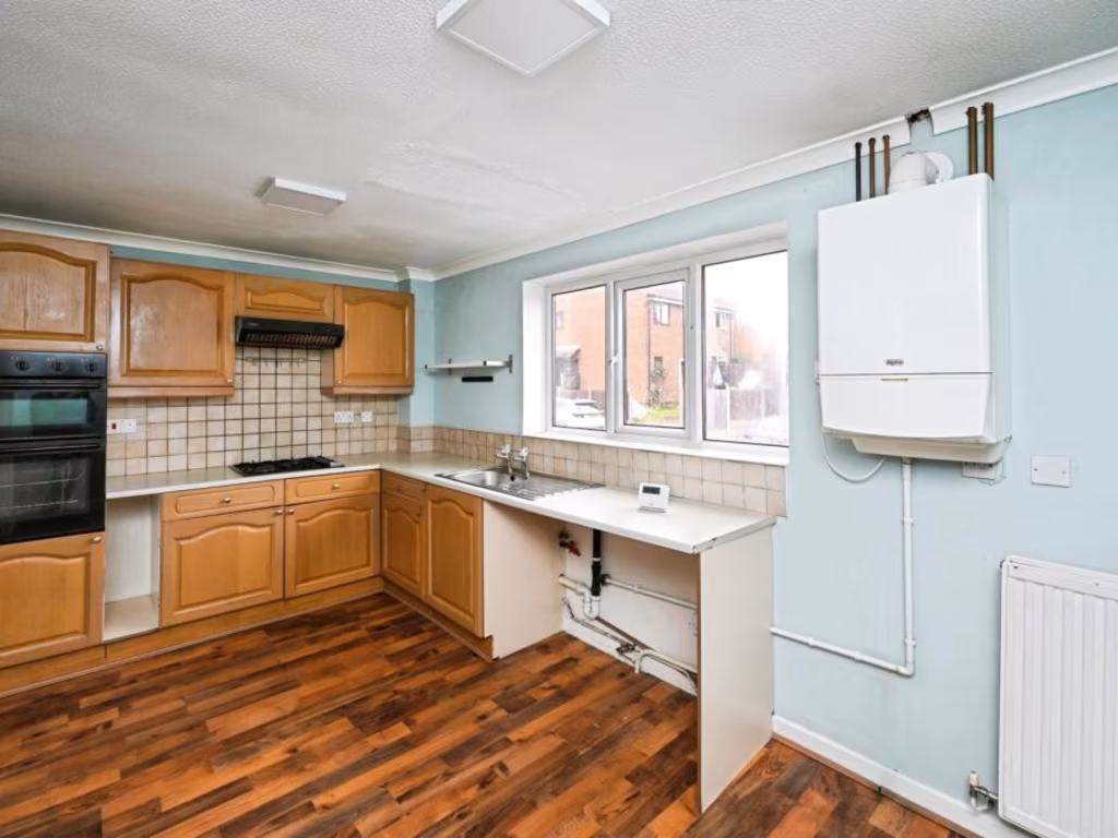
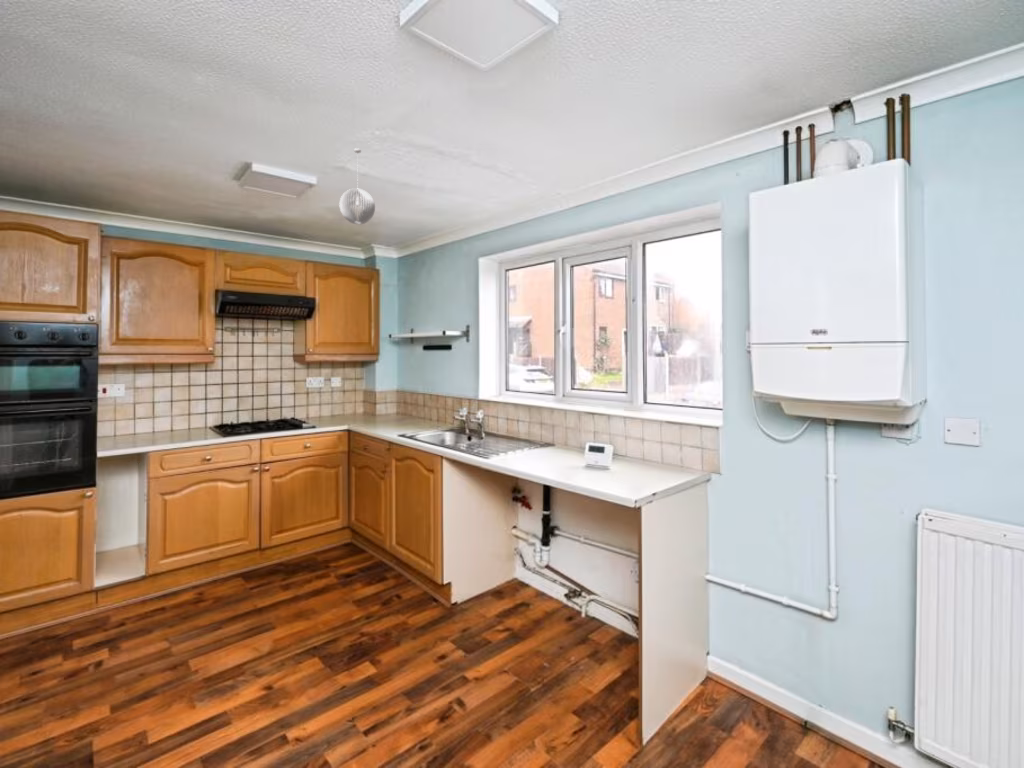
+ pendant light [338,147,376,225]
